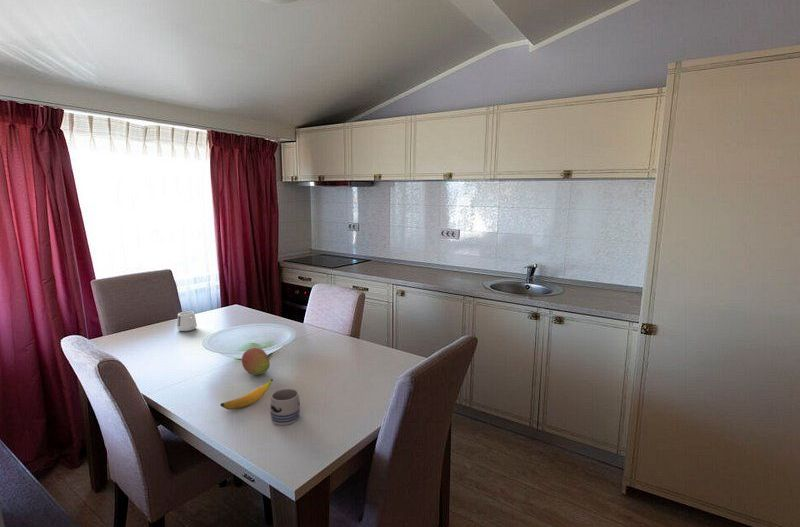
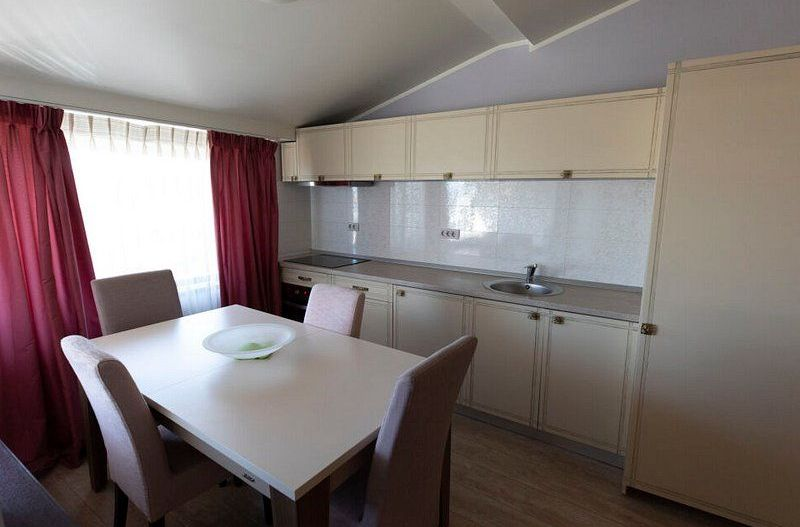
- mug [176,310,198,332]
- banana [219,378,274,411]
- fruit [240,347,271,376]
- mug [269,388,301,426]
